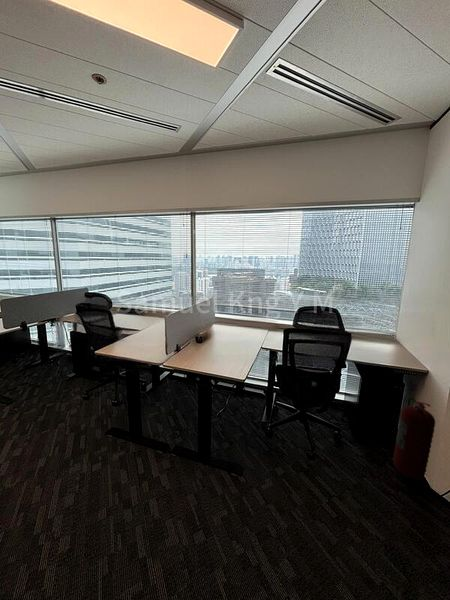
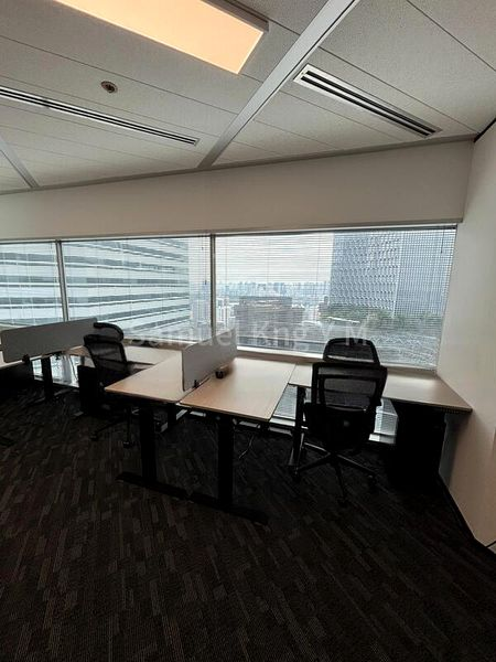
- fire extinguisher [392,397,436,481]
